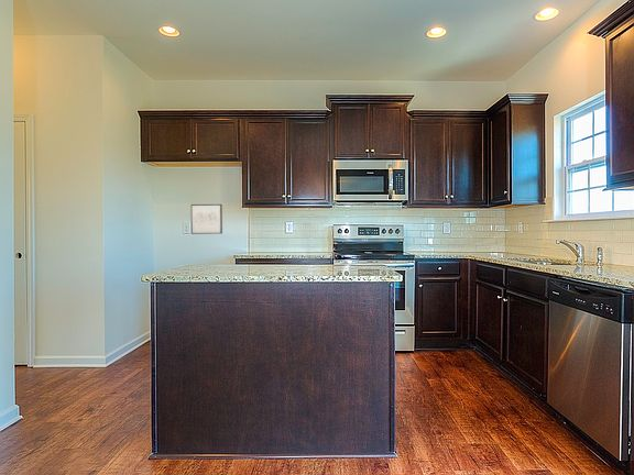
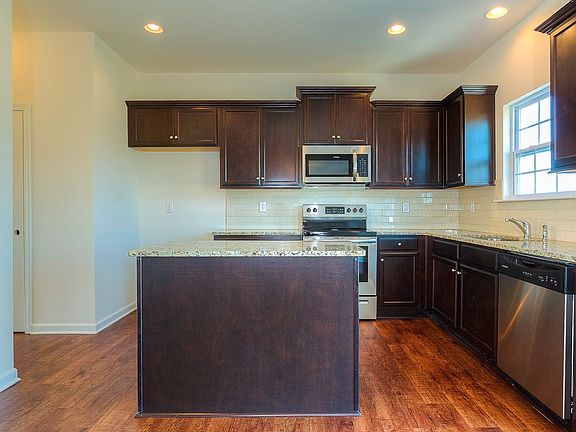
- wall art [190,203,223,235]
